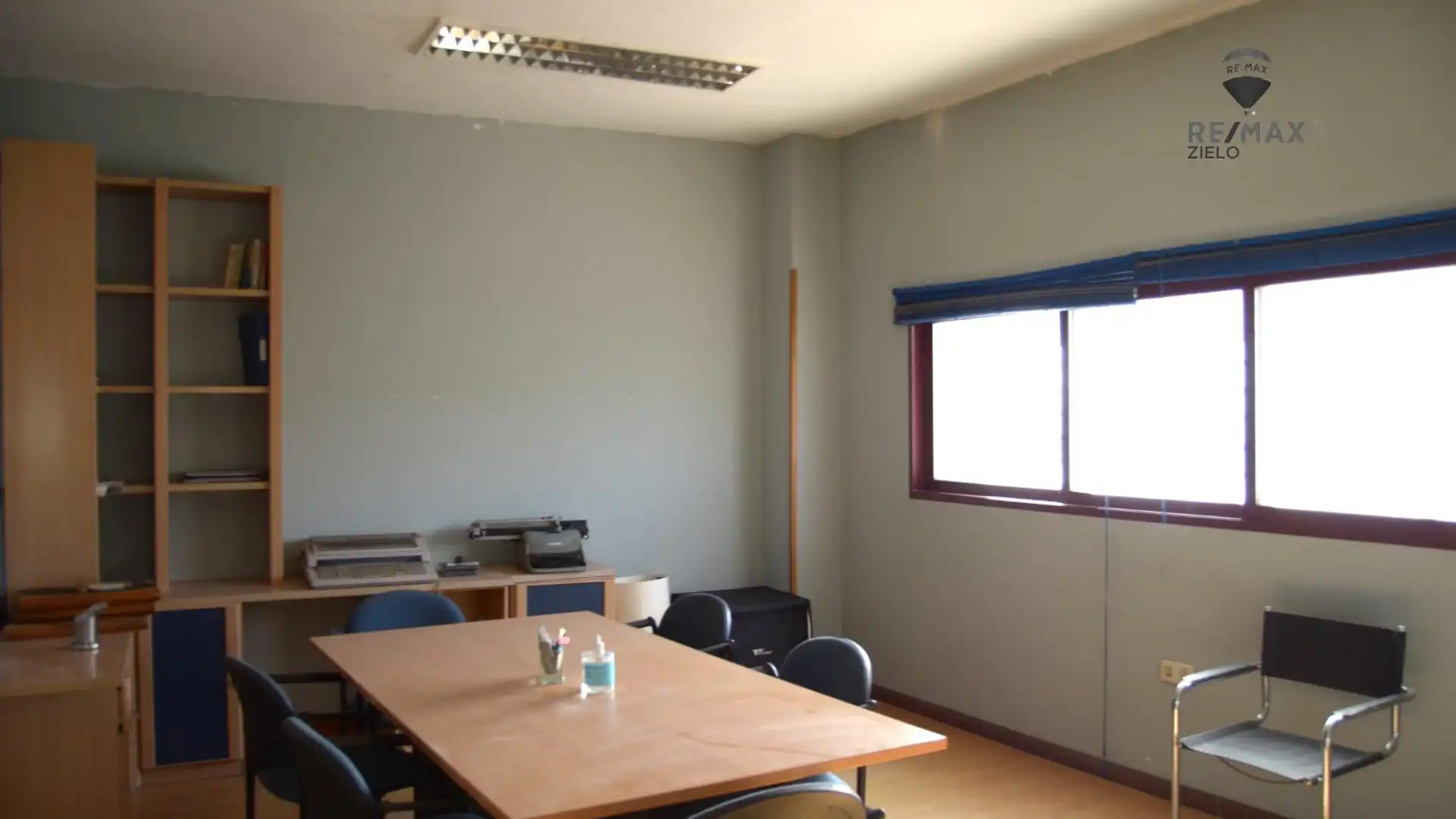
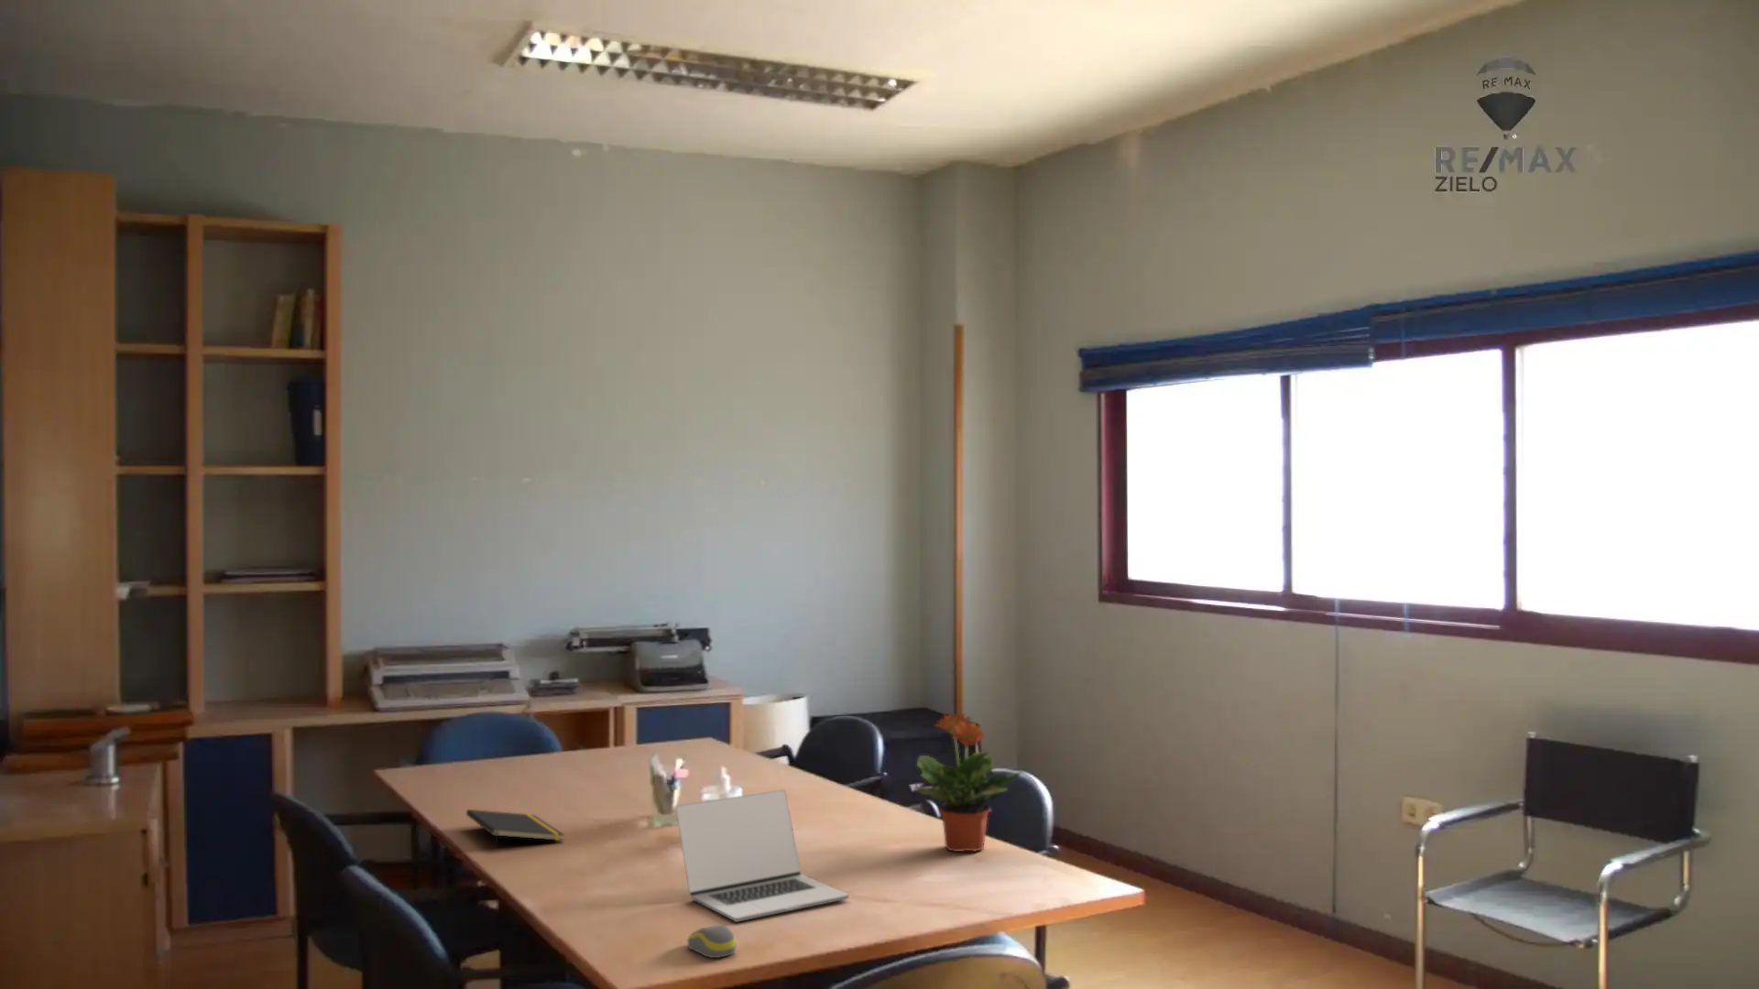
+ laptop [674,789,851,923]
+ computer mouse [686,924,737,959]
+ potted plant [916,714,1023,853]
+ notepad [465,809,565,851]
